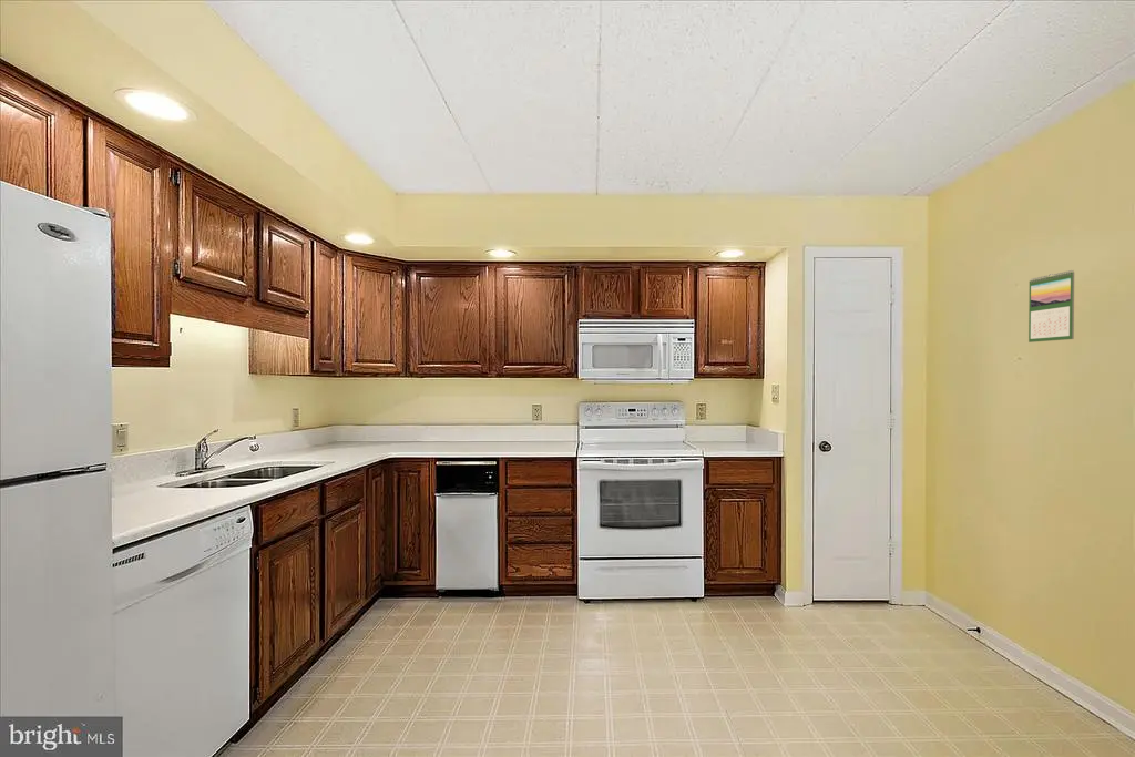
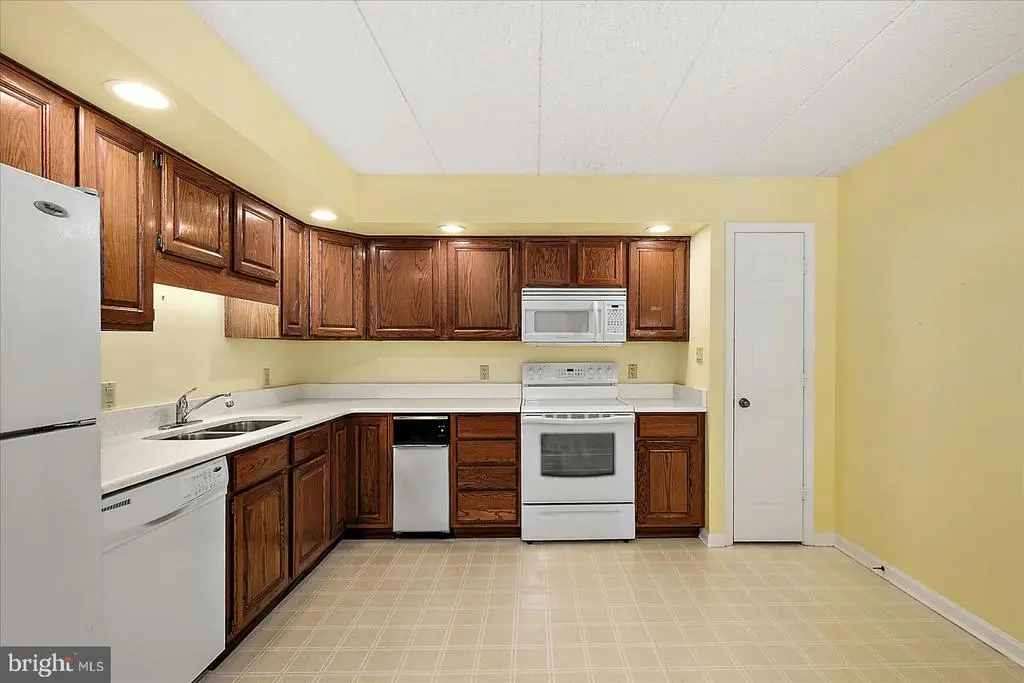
- calendar [1027,269,1075,344]
